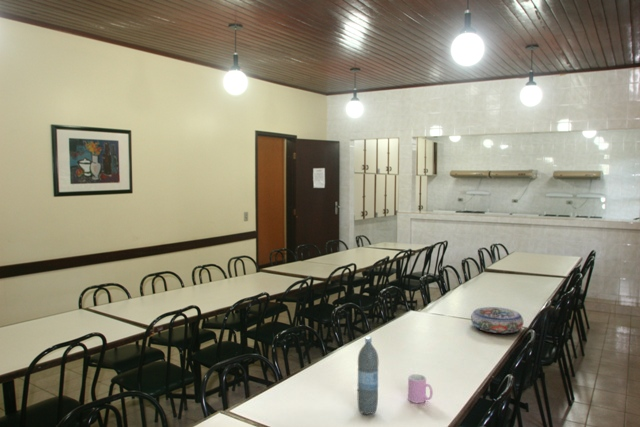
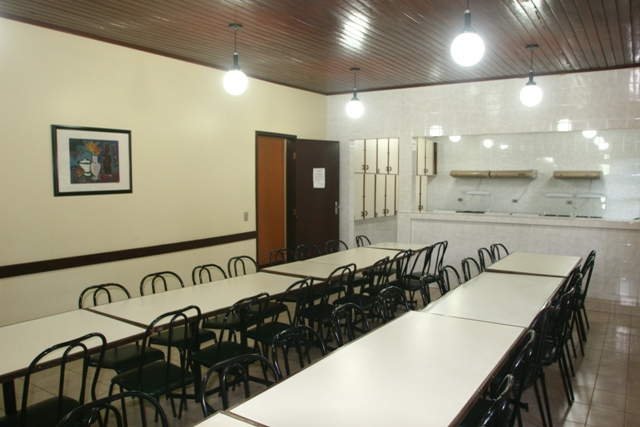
- cup [407,373,434,404]
- water bottle [357,336,380,416]
- bowl [470,306,524,334]
